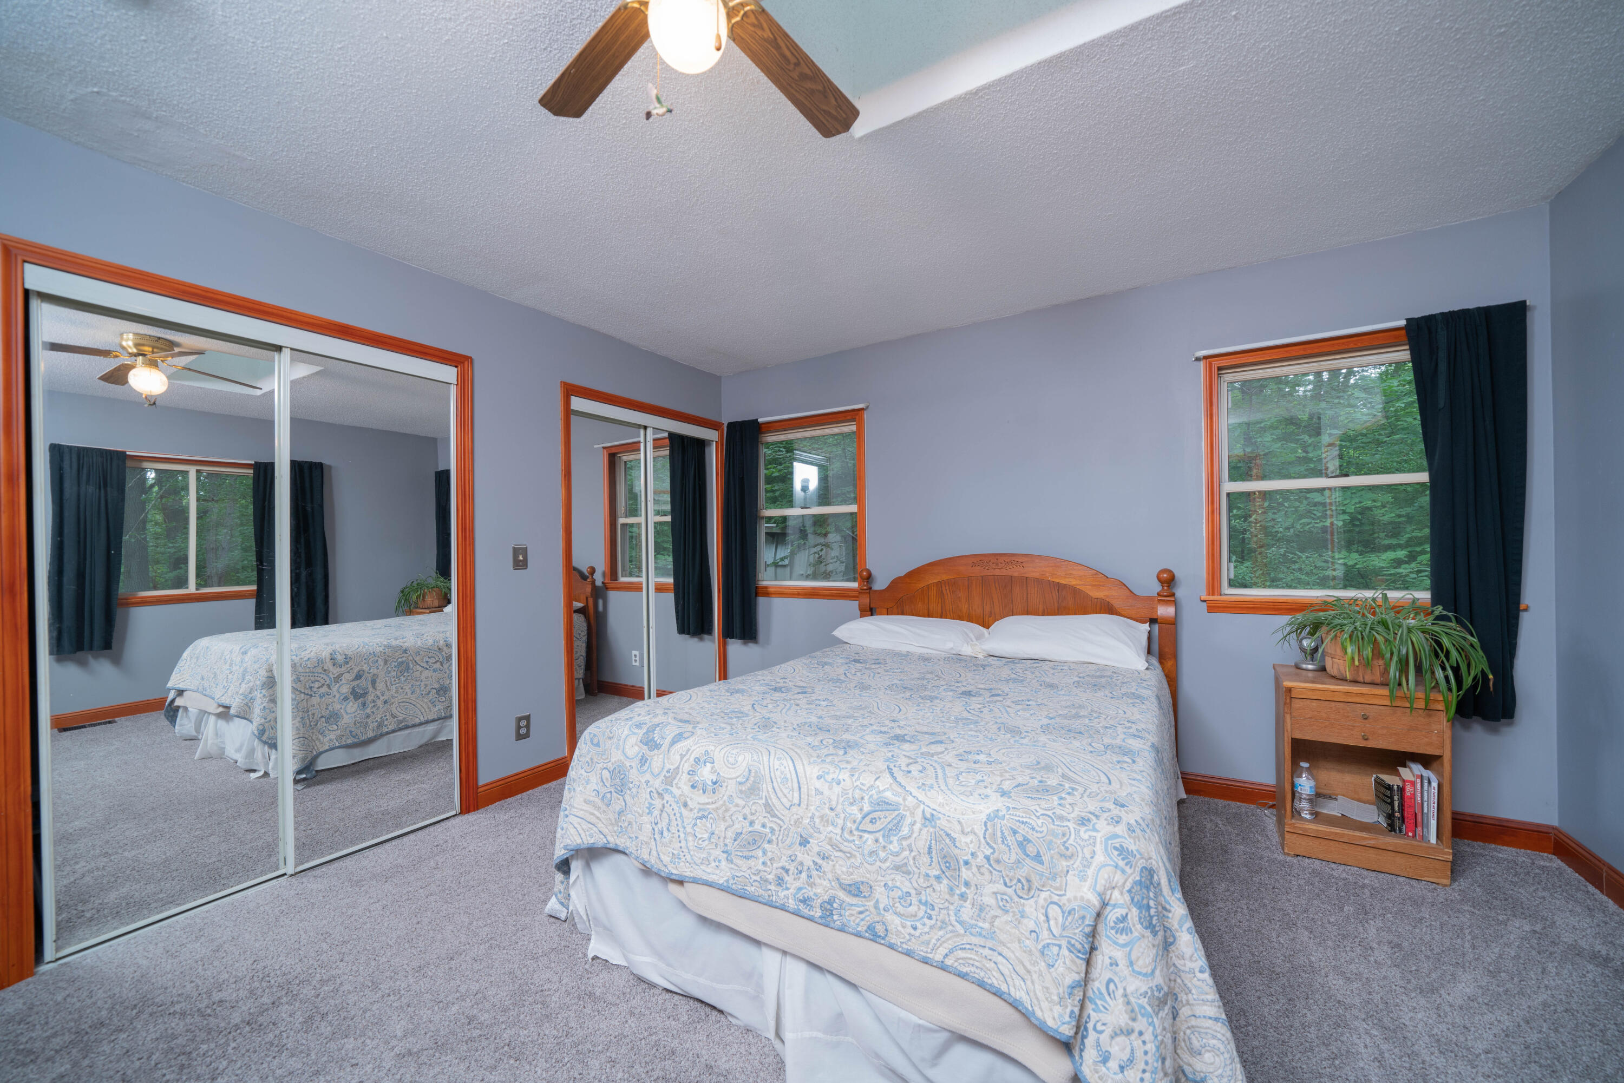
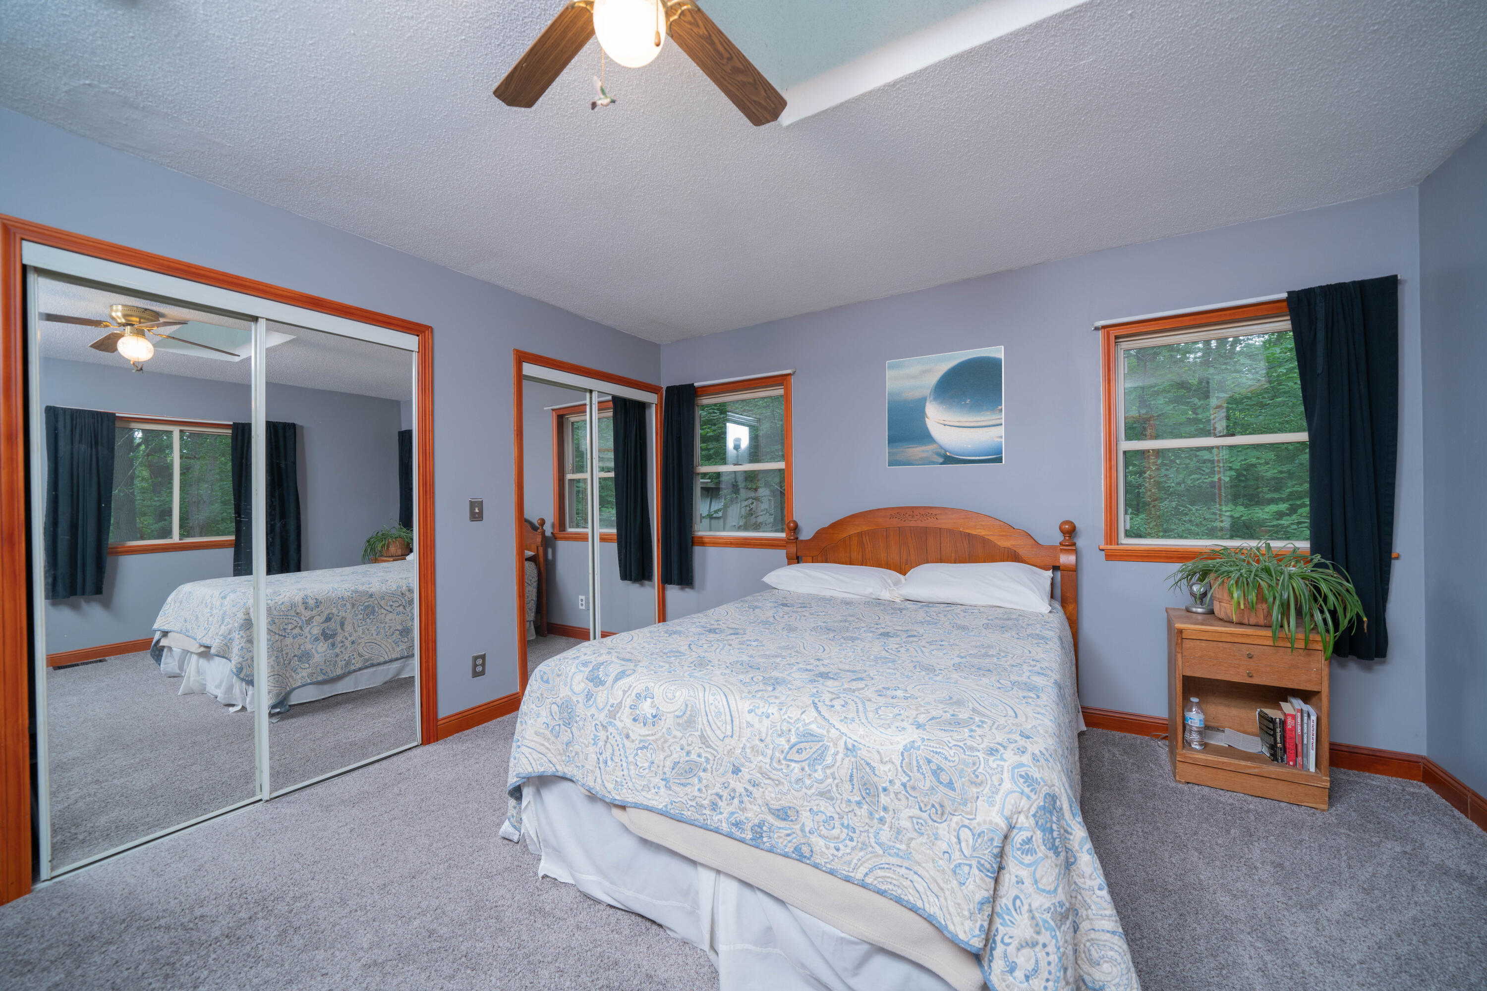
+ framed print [886,345,1005,468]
